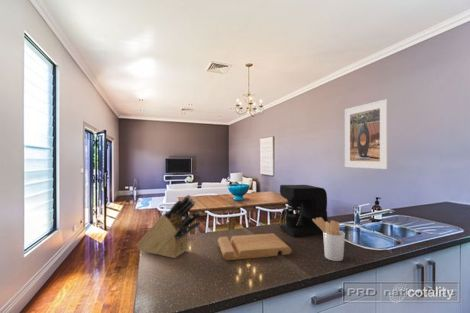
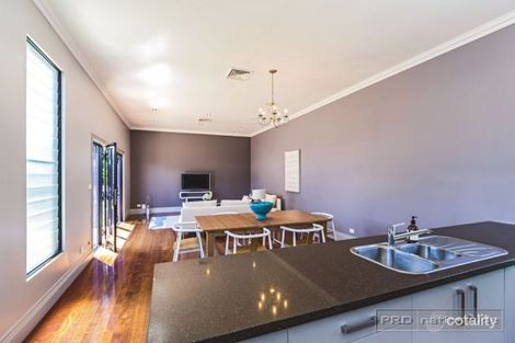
- coffee maker [279,184,329,238]
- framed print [344,98,389,170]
- knife block [135,194,202,259]
- utensil holder [312,217,346,262]
- cutting board [217,232,292,261]
